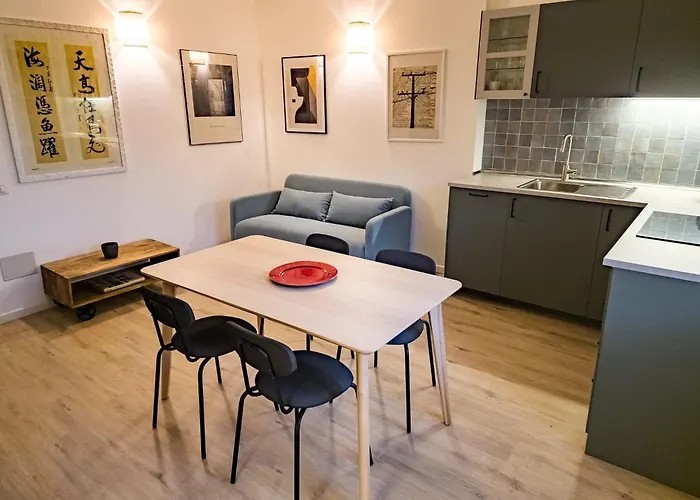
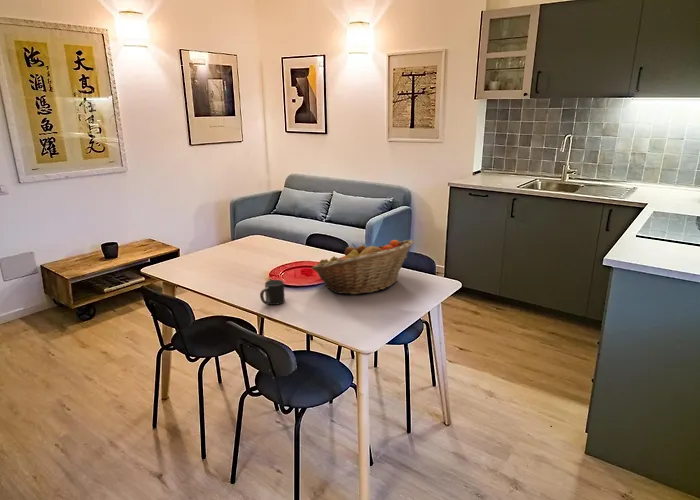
+ fruit basket [311,239,415,295]
+ mug [259,279,286,306]
